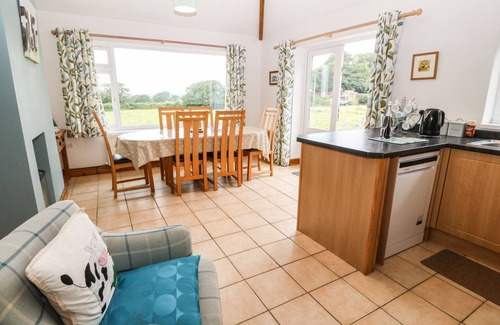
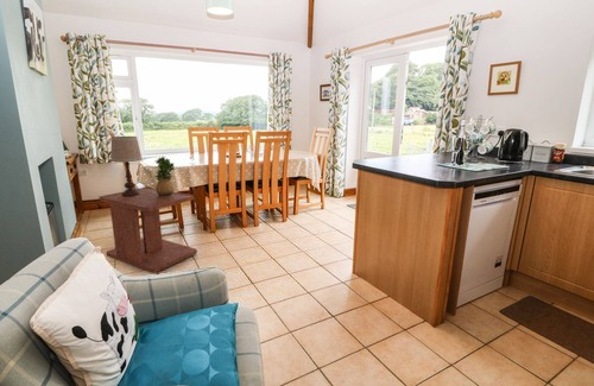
+ side table [97,186,198,274]
+ table lamp [109,135,144,197]
+ potted plant [153,156,176,198]
